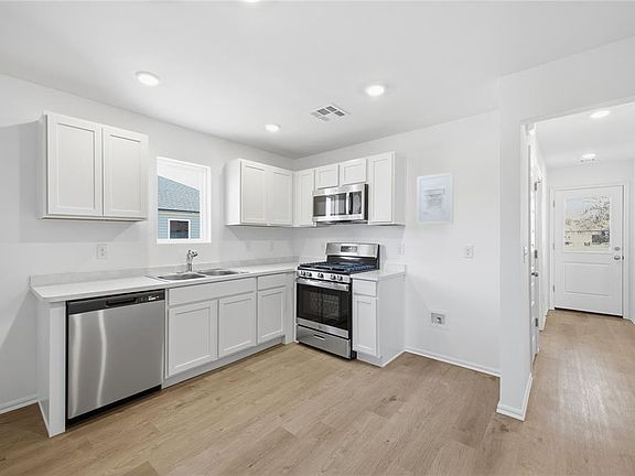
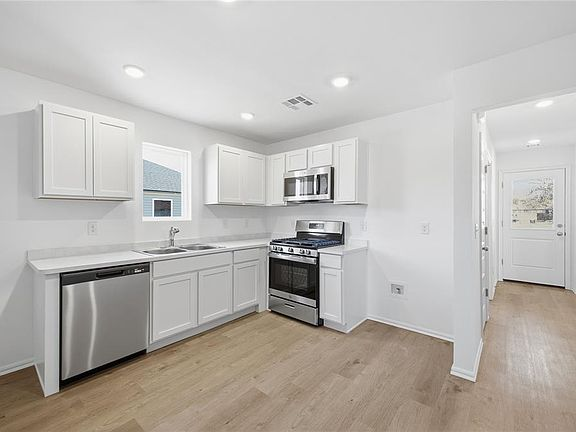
- wall art [416,171,454,226]
